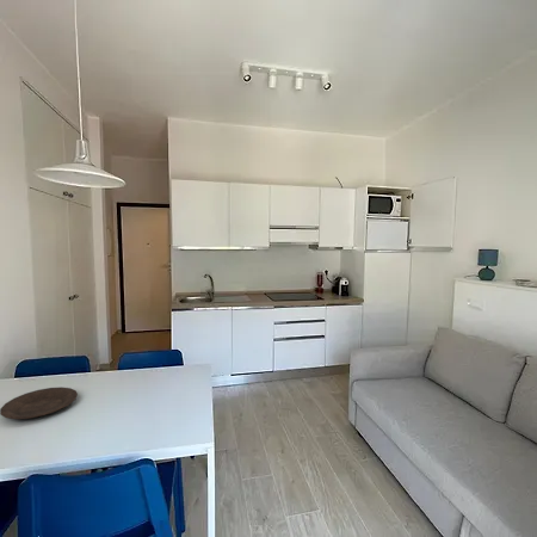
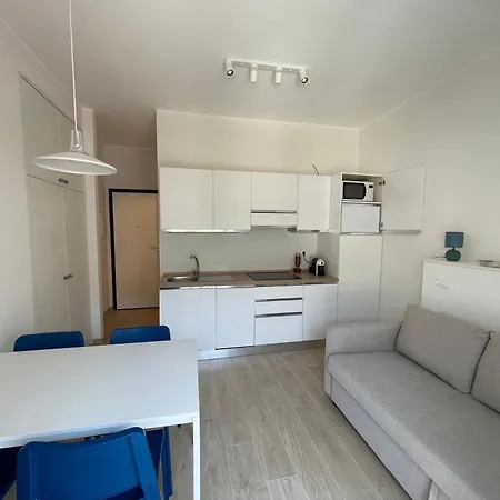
- plate [0,385,79,420]
